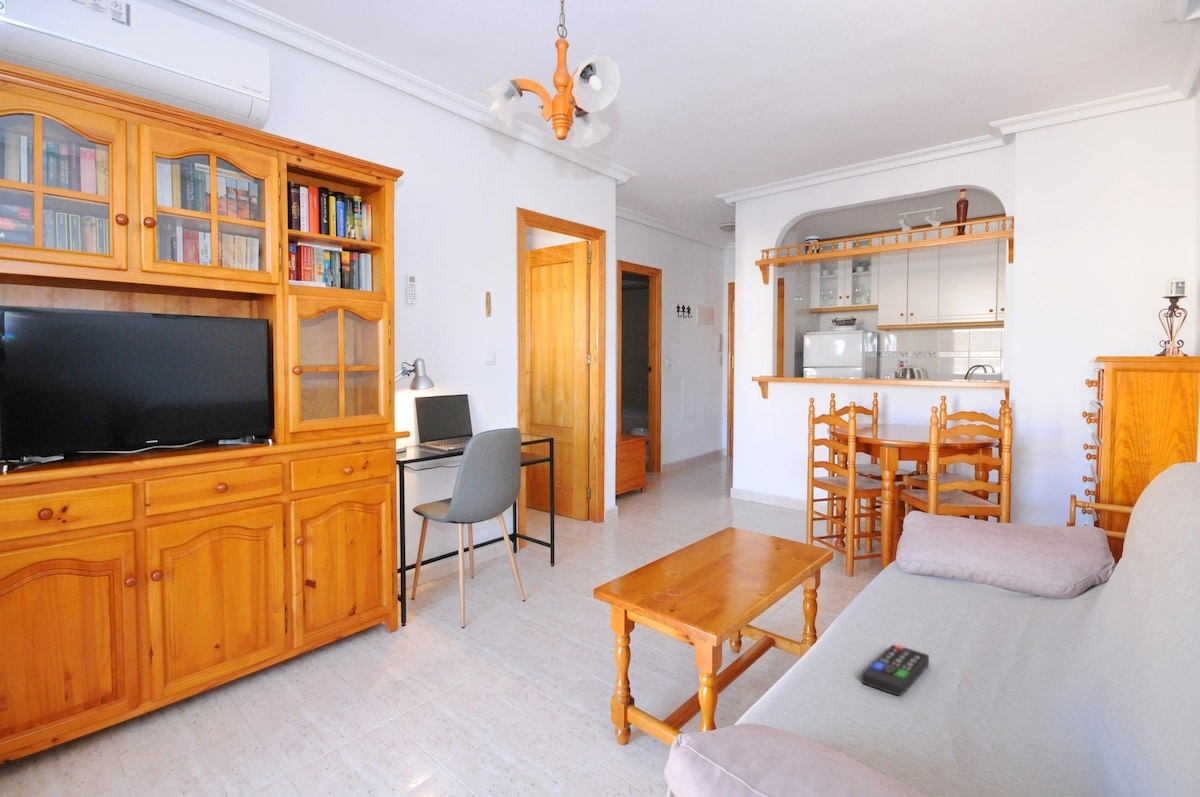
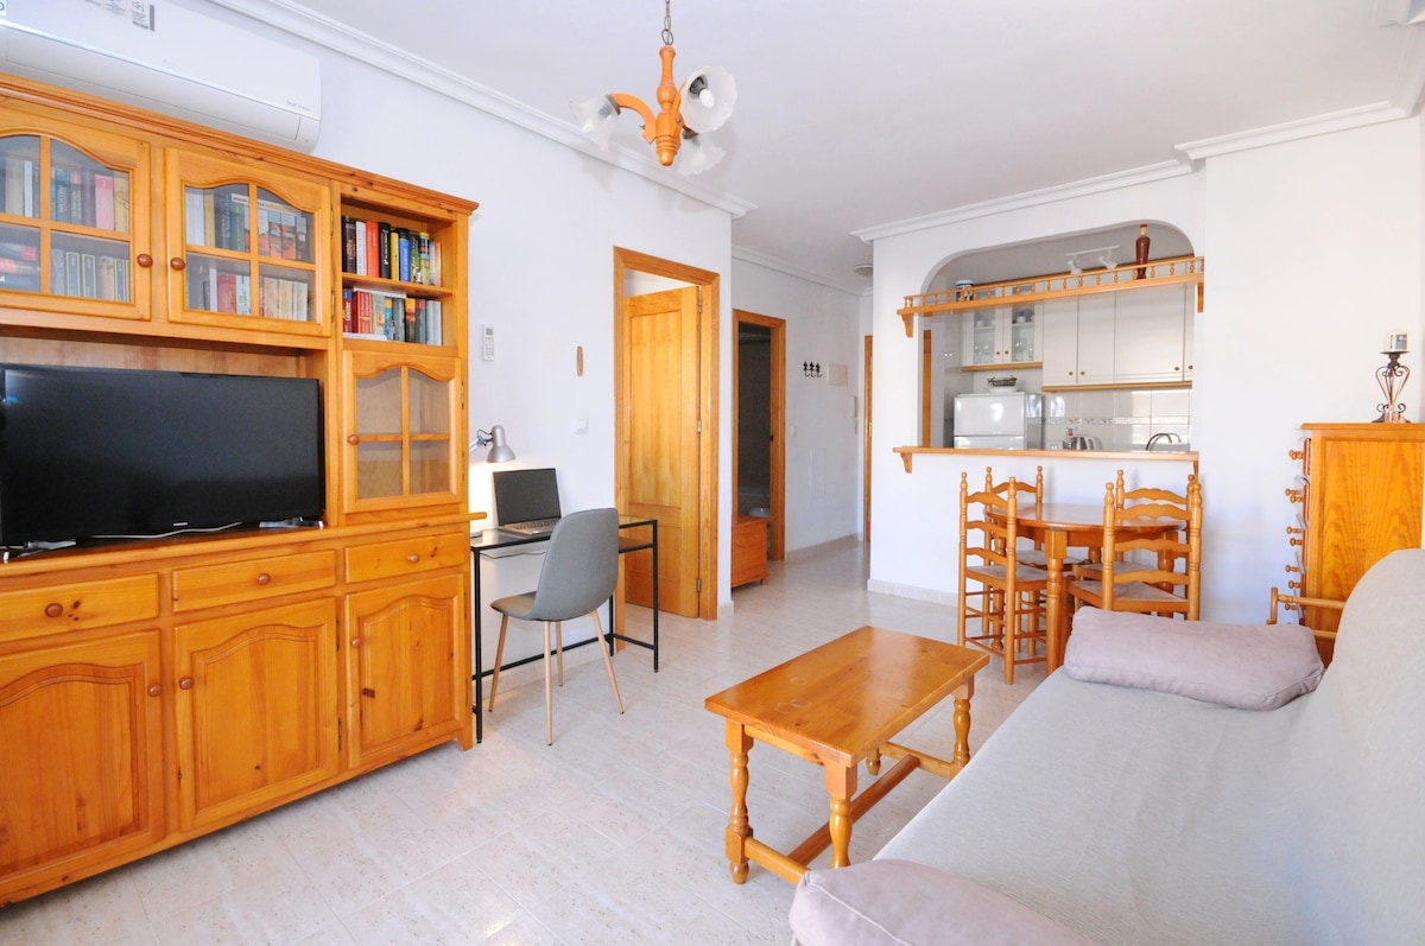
- remote control [861,644,930,697]
